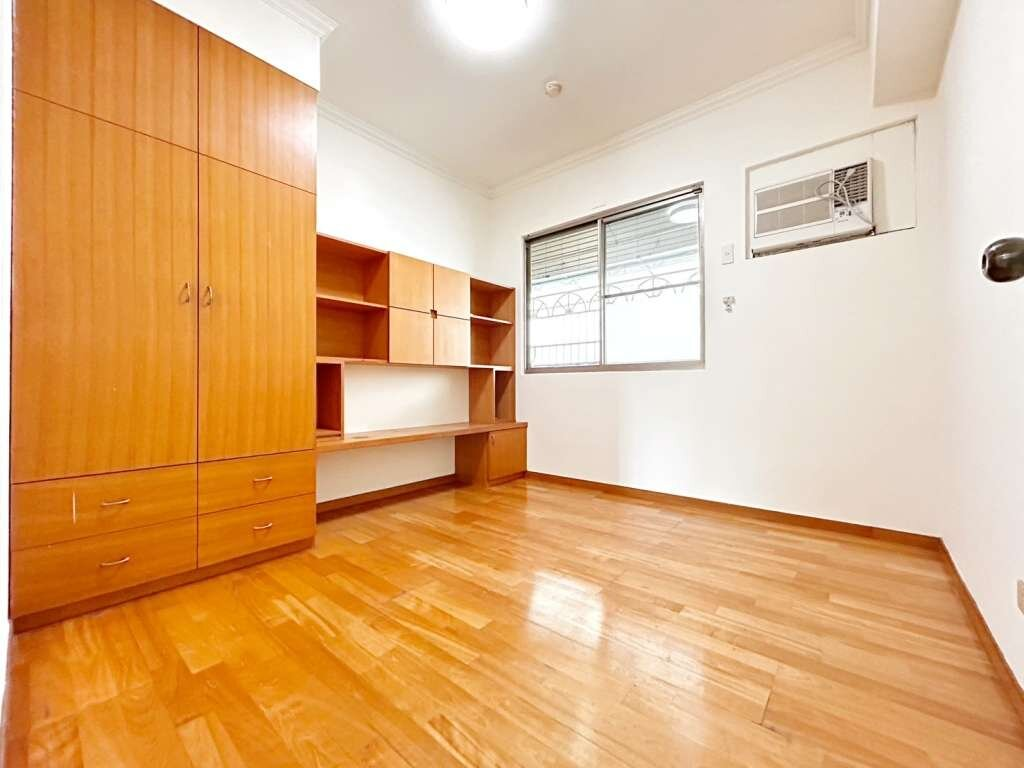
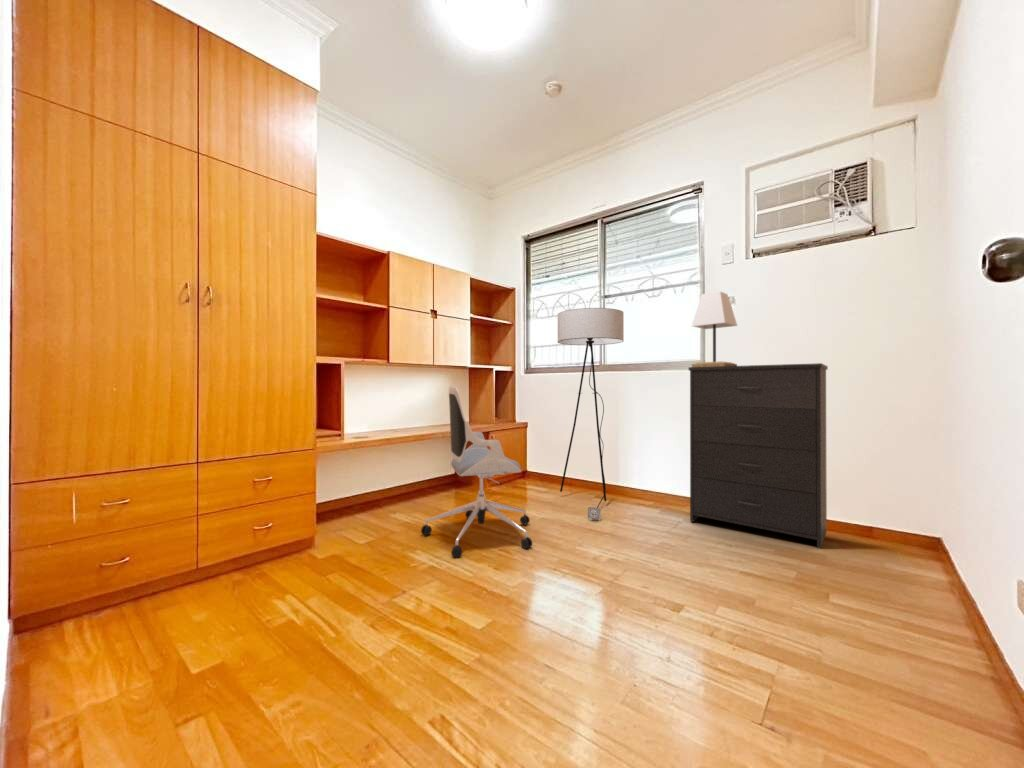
+ dresser [688,362,829,550]
+ office chair [420,386,533,559]
+ lamp [691,290,738,367]
+ floor lamp [557,307,625,521]
